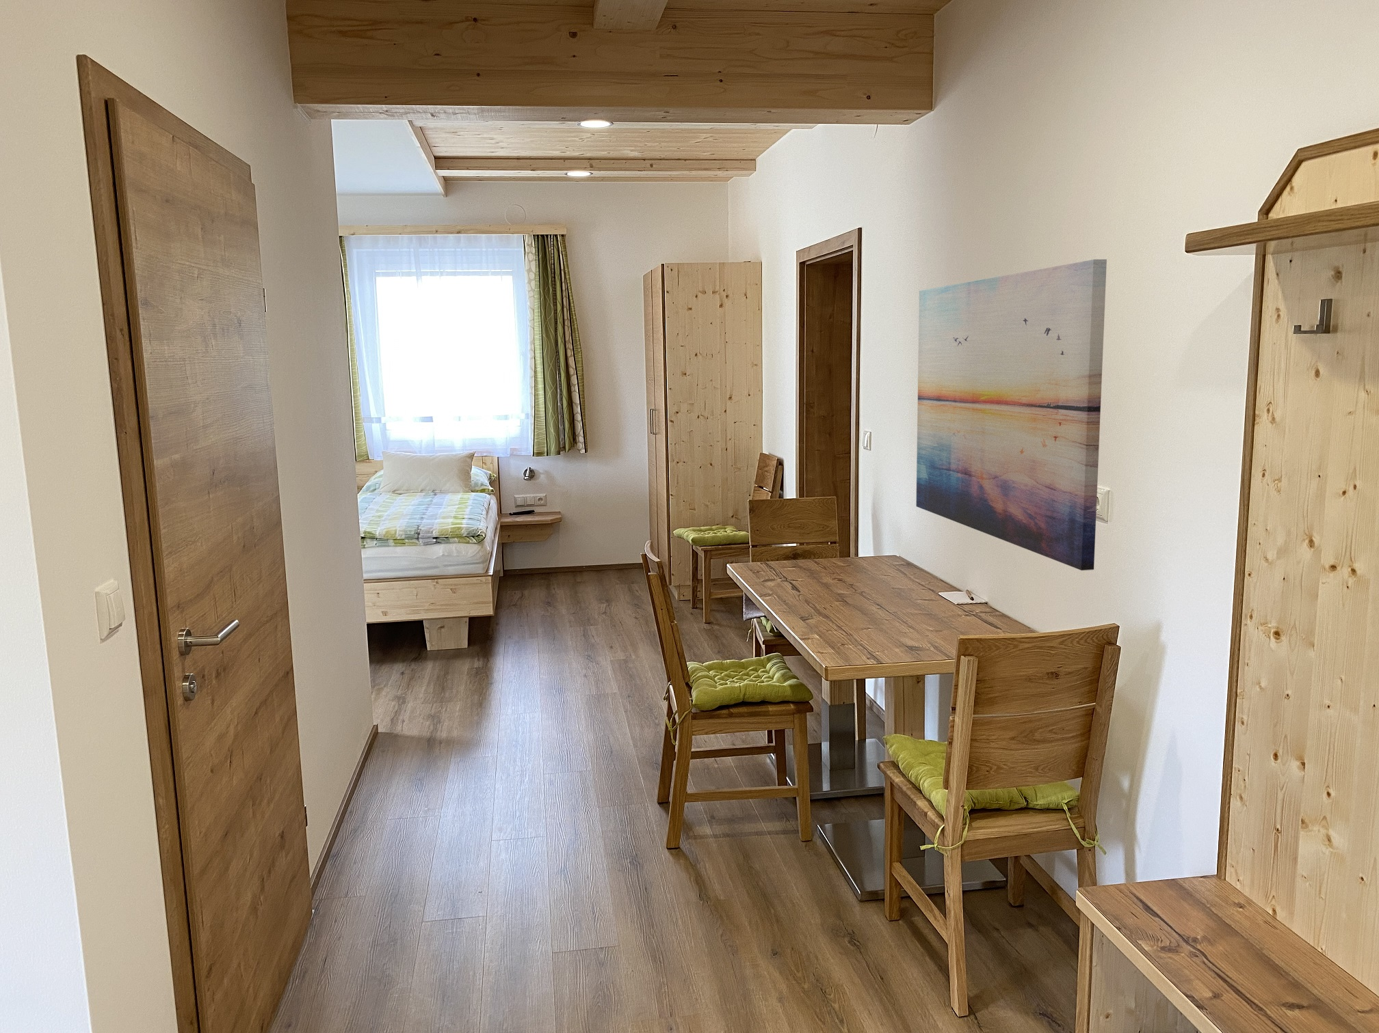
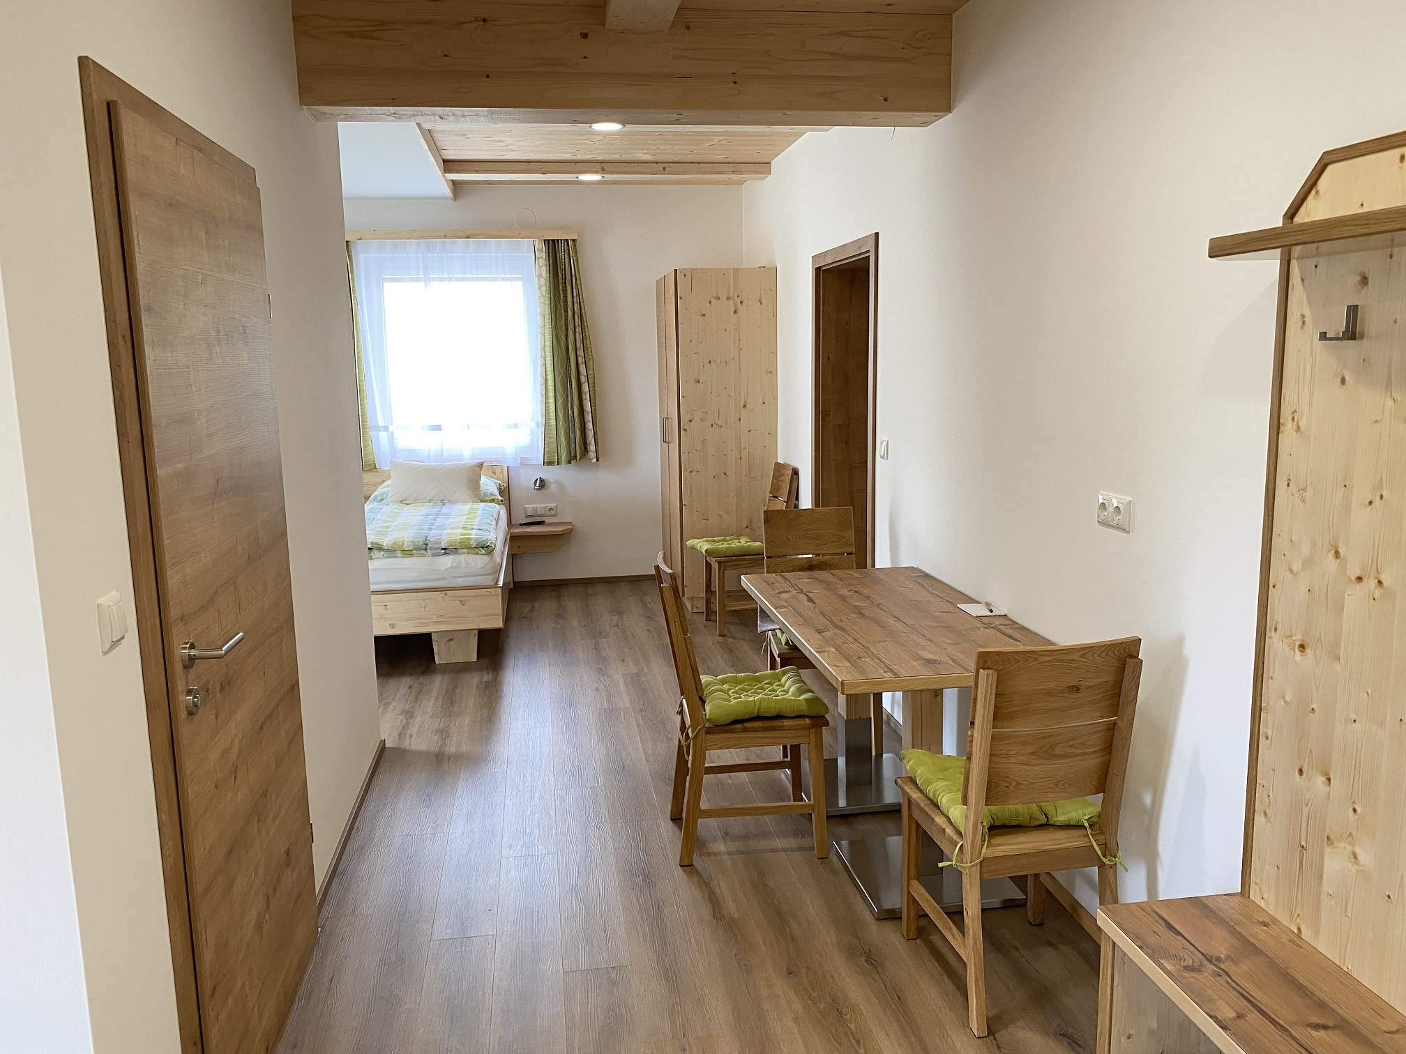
- wall art [915,259,1108,571]
